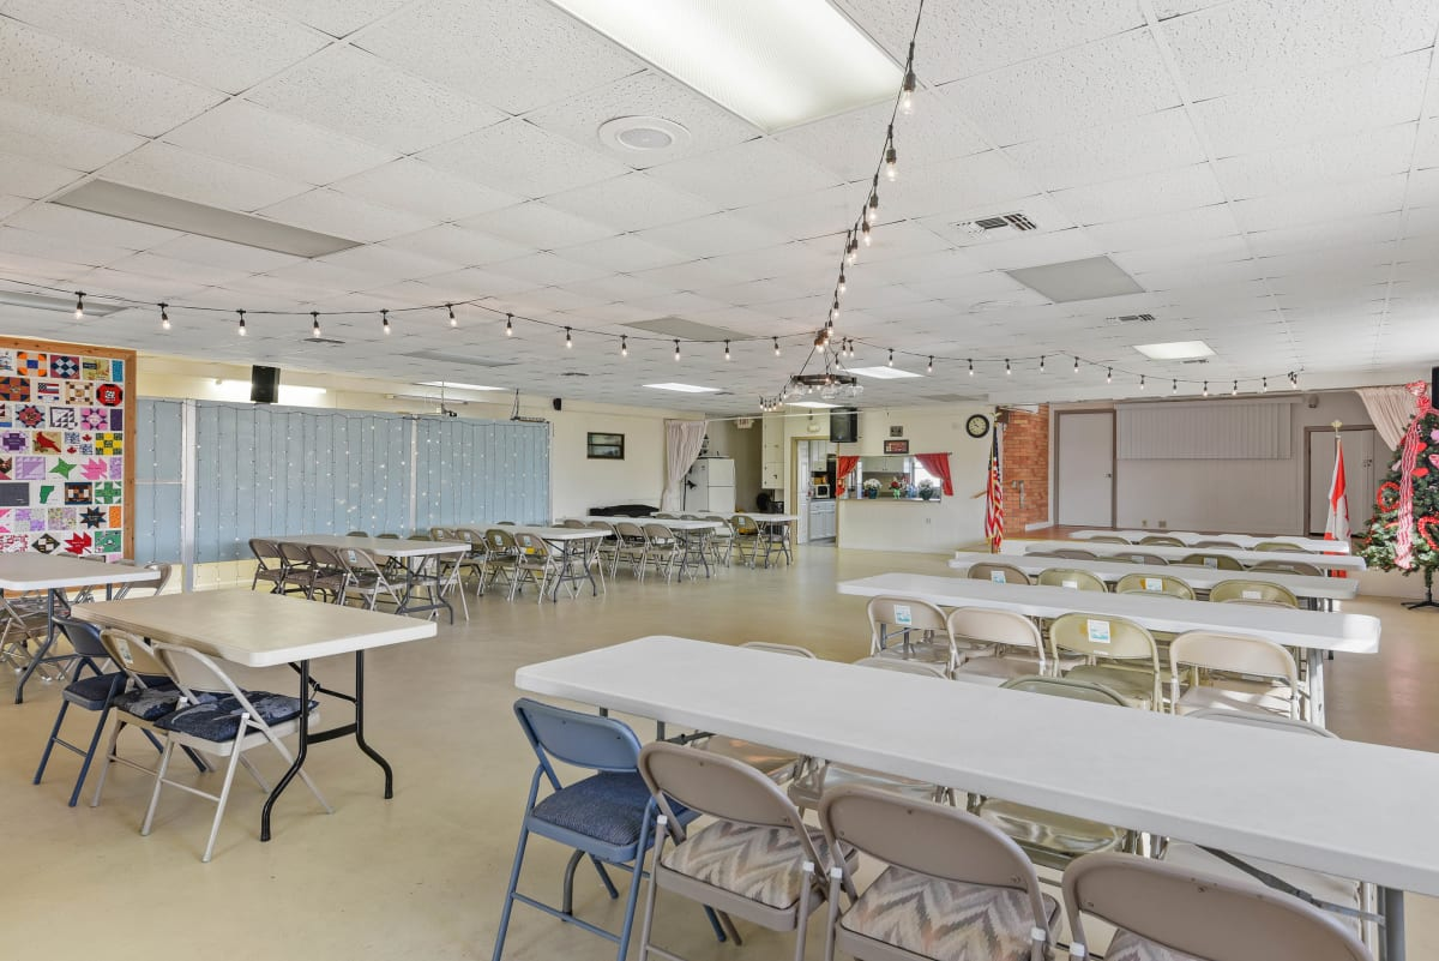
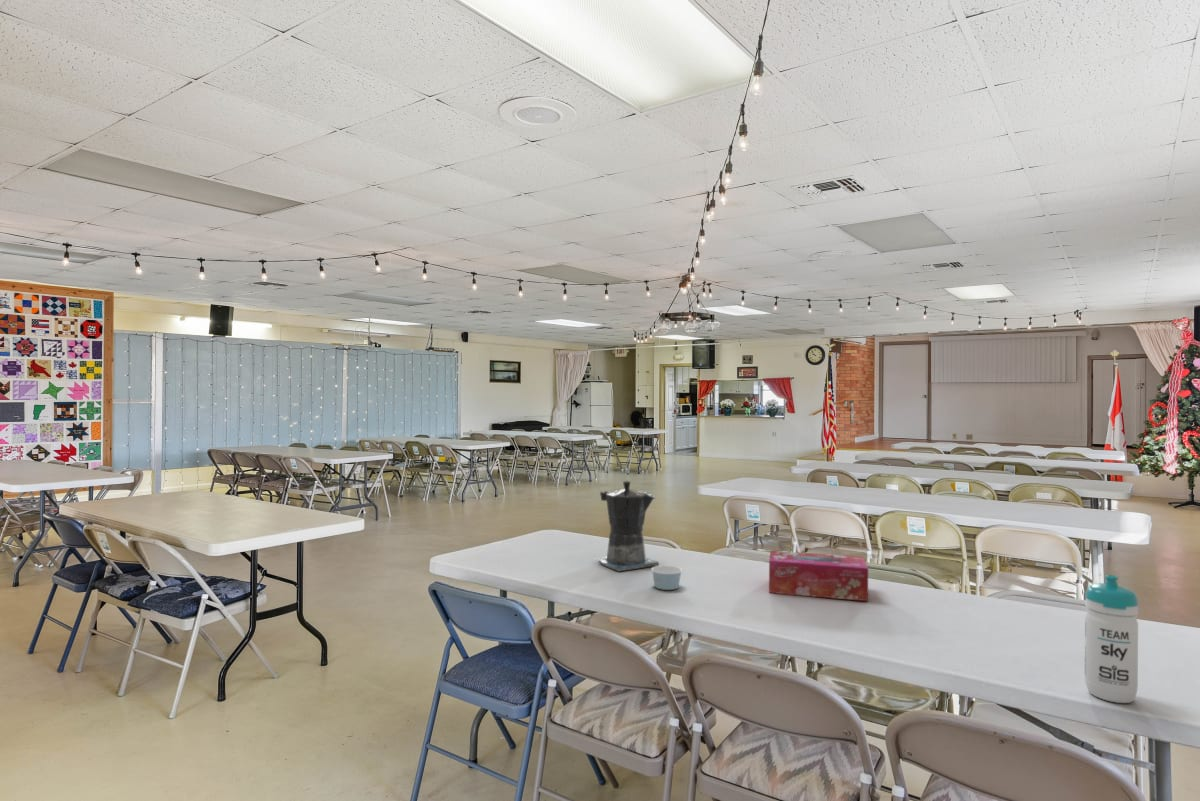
+ water bottle [1084,574,1140,704]
+ tissue box [768,550,869,602]
+ paper cup [650,565,683,591]
+ coffee maker [596,480,660,572]
